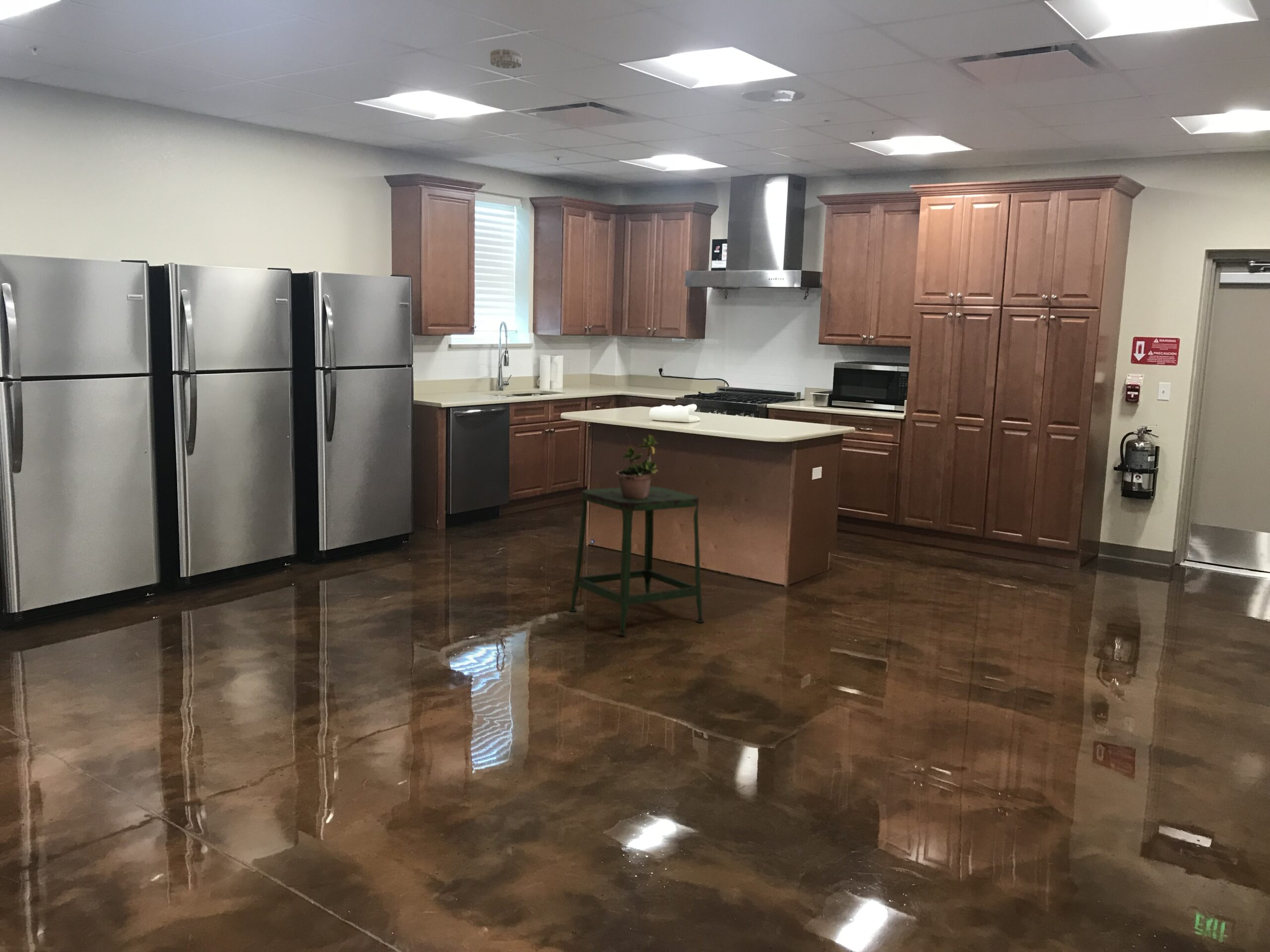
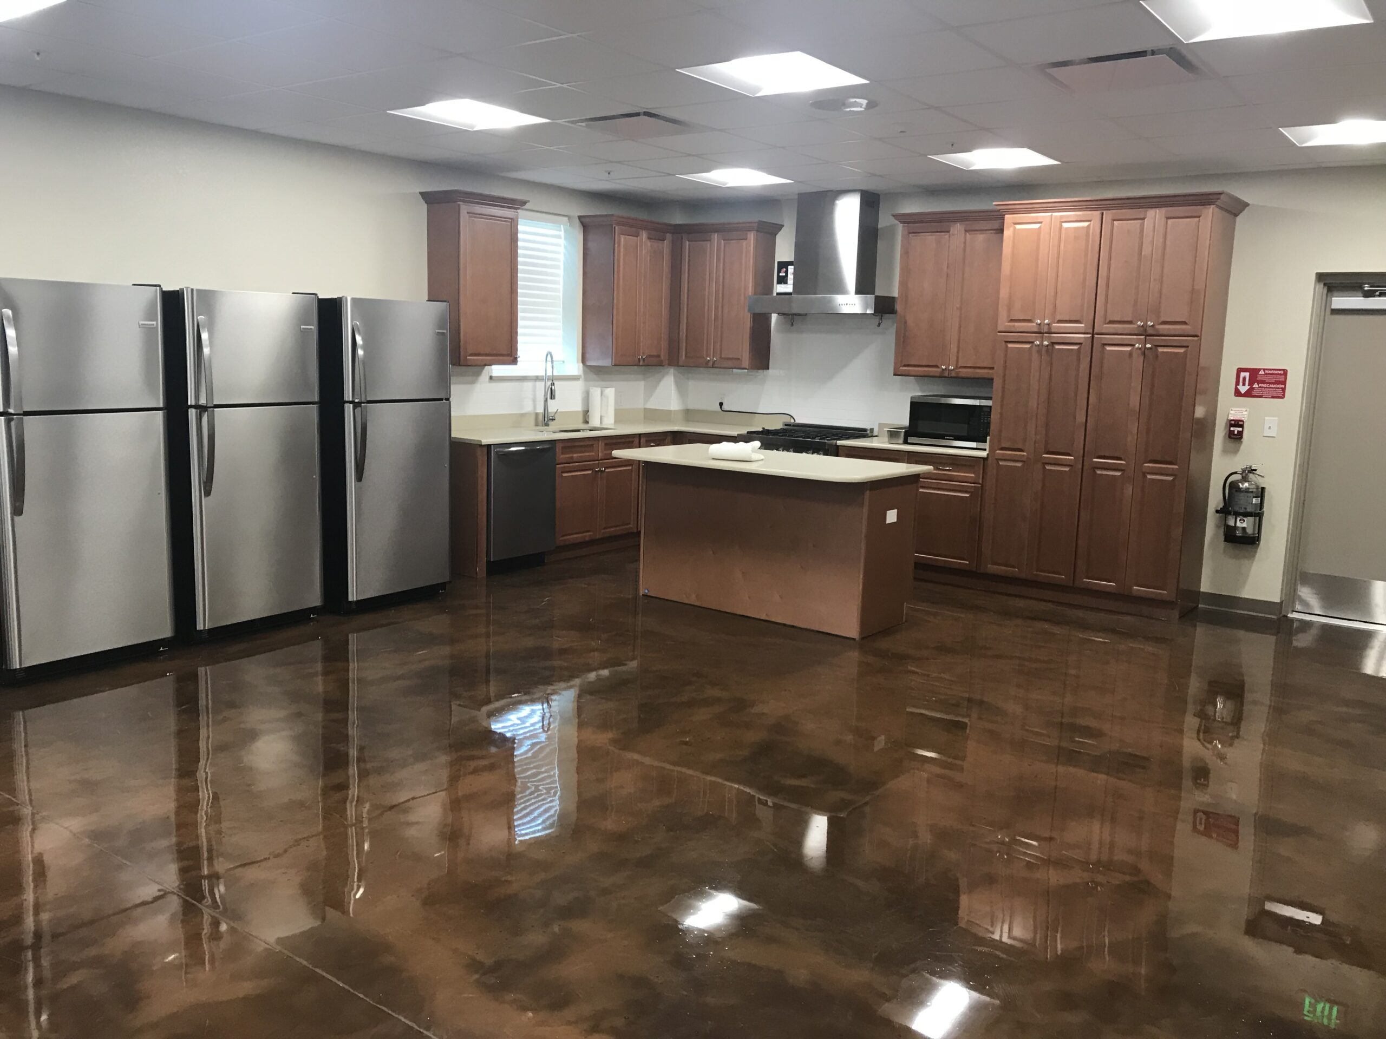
- smoke detector [490,48,522,69]
- potted plant [616,429,659,499]
- stool [569,486,704,635]
